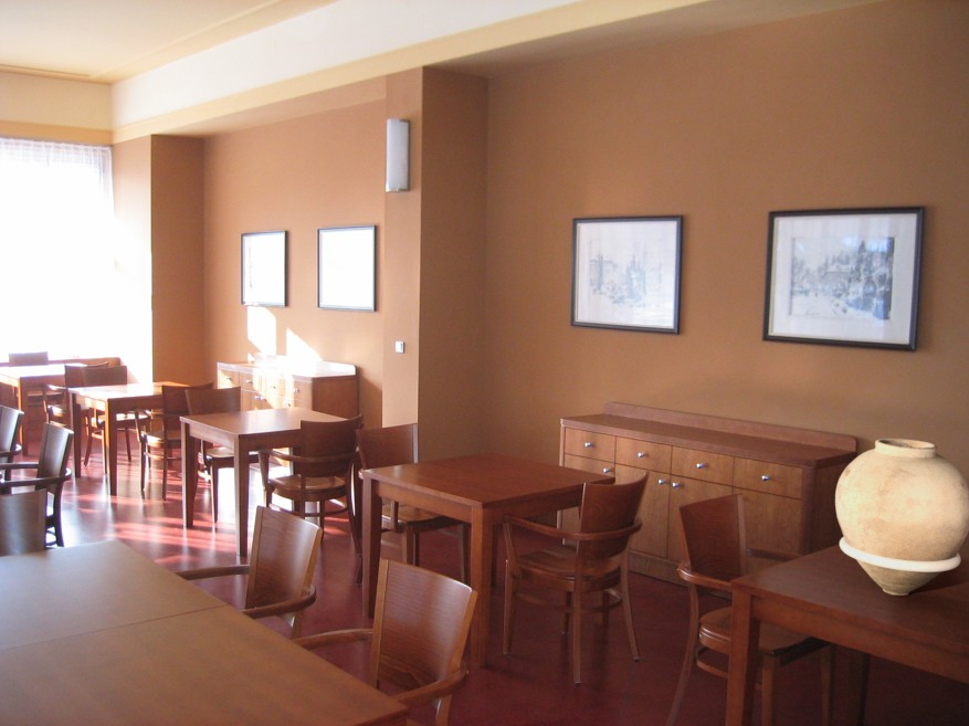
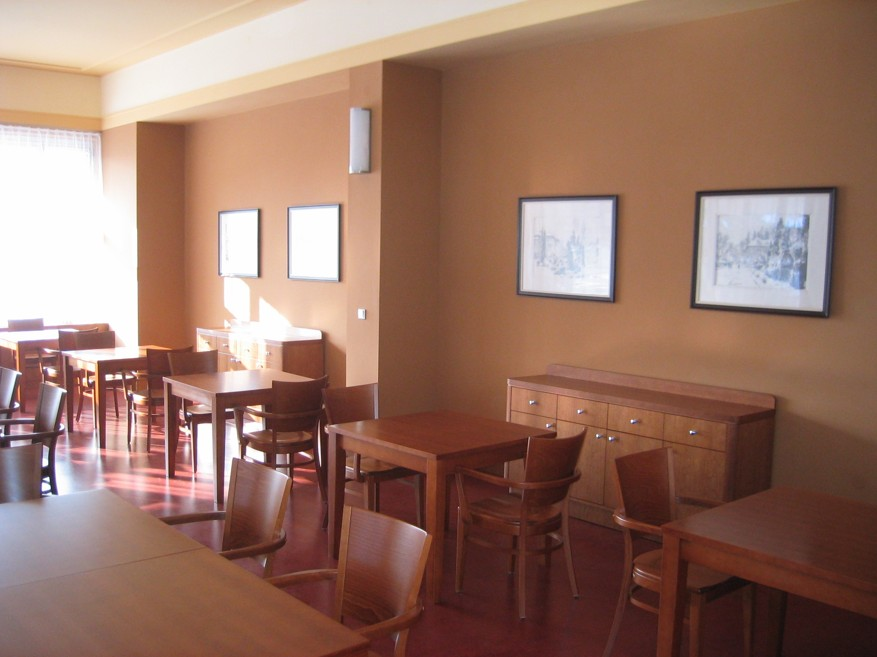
- vase [834,438,969,597]
